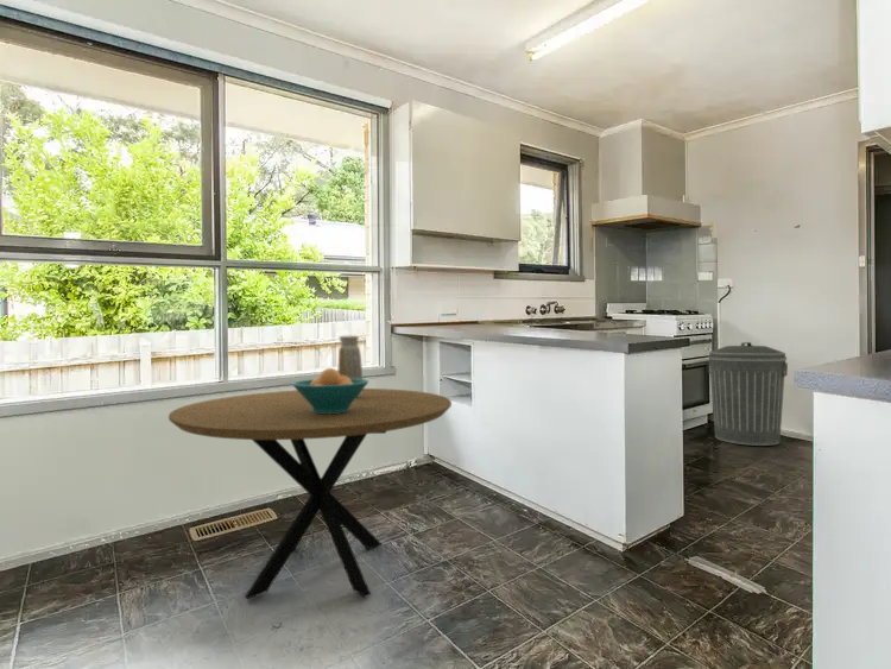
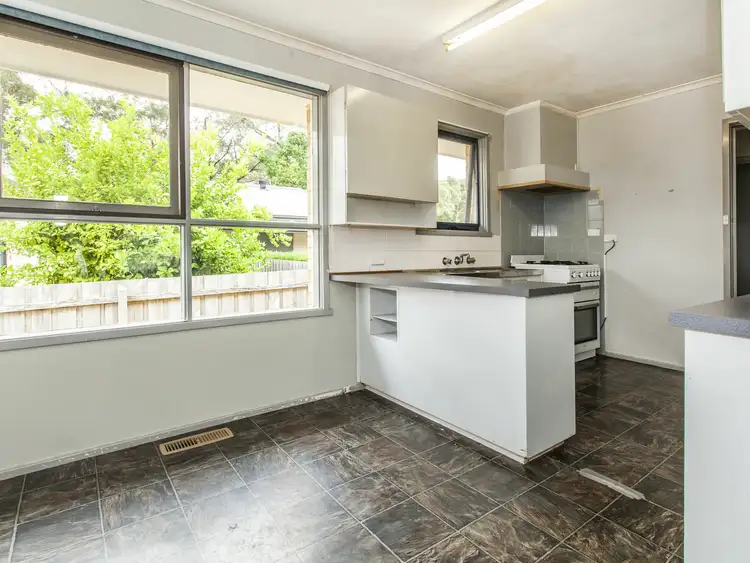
- vase [337,334,364,397]
- trash can [707,341,789,447]
- dining table [168,387,453,600]
- fruit bowl [291,367,369,414]
